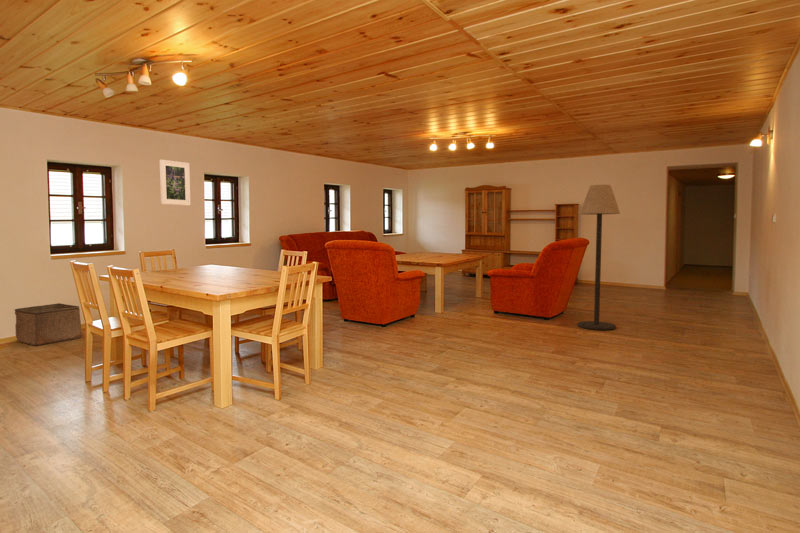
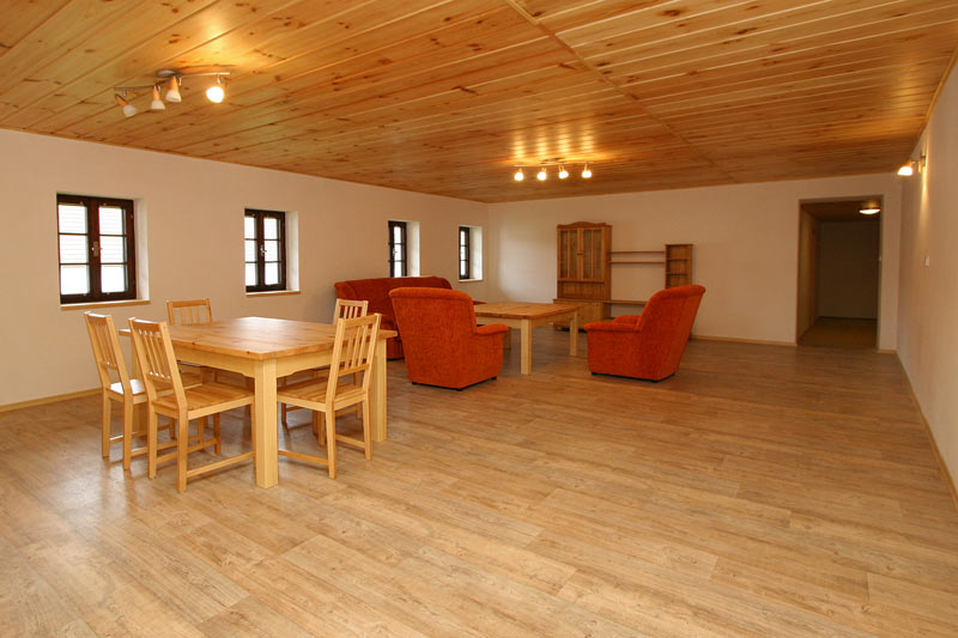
- storage bin [14,302,83,347]
- floor lamp [576,184,621,331]
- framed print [158,158,192,207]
